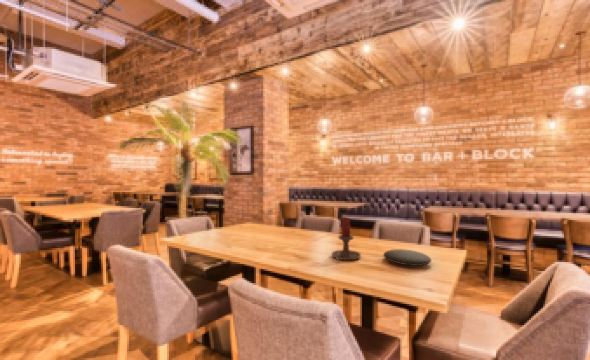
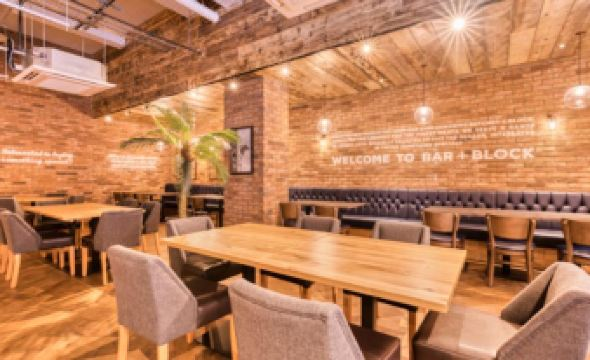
- plate [382,248,432,267]
- candle holder [331,216,362,261]
